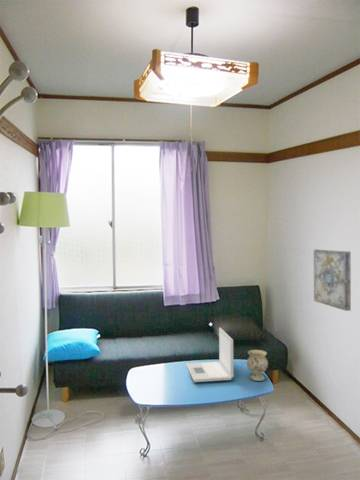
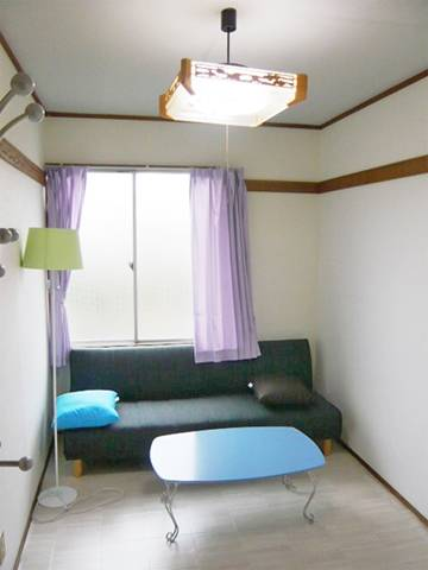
- wall art [313,249,352,312]
- vase [246,349,269,382]
- laptop [185,327,235,383]
